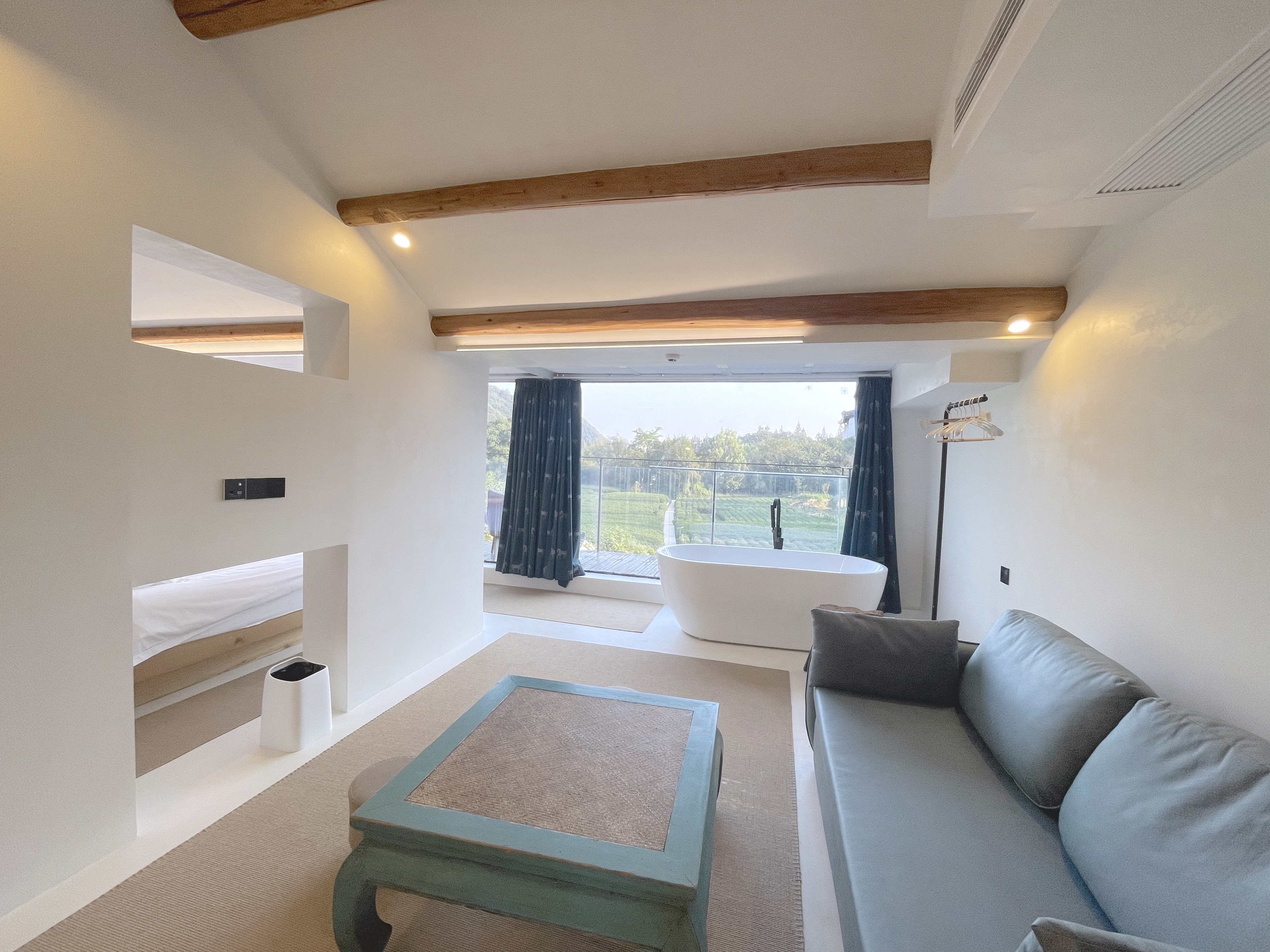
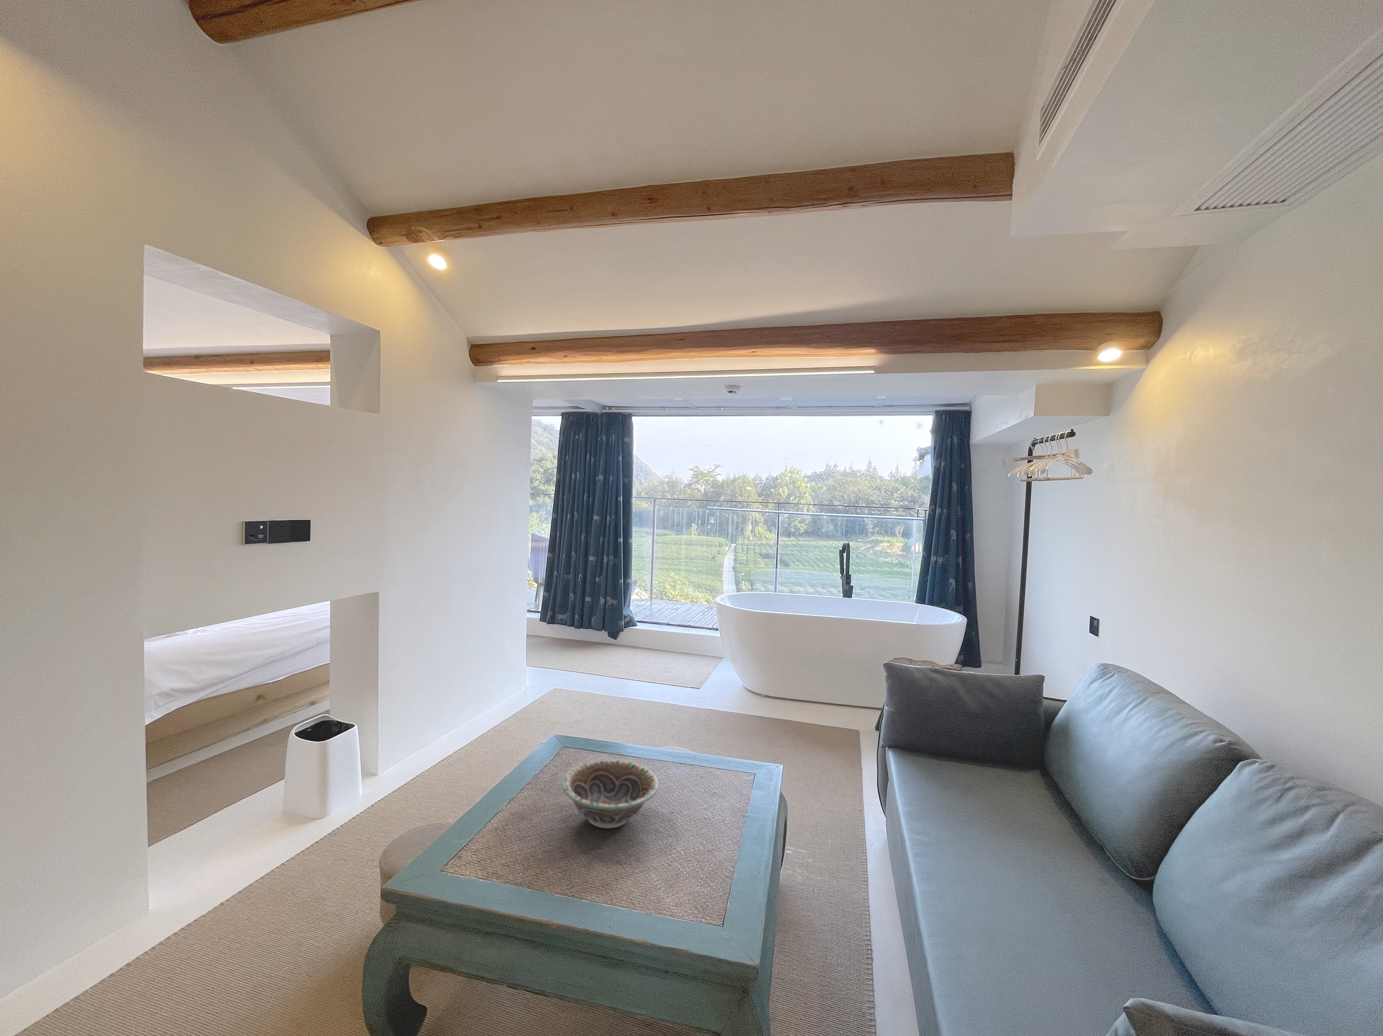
+ decorative bowl [561,760,659,828]
